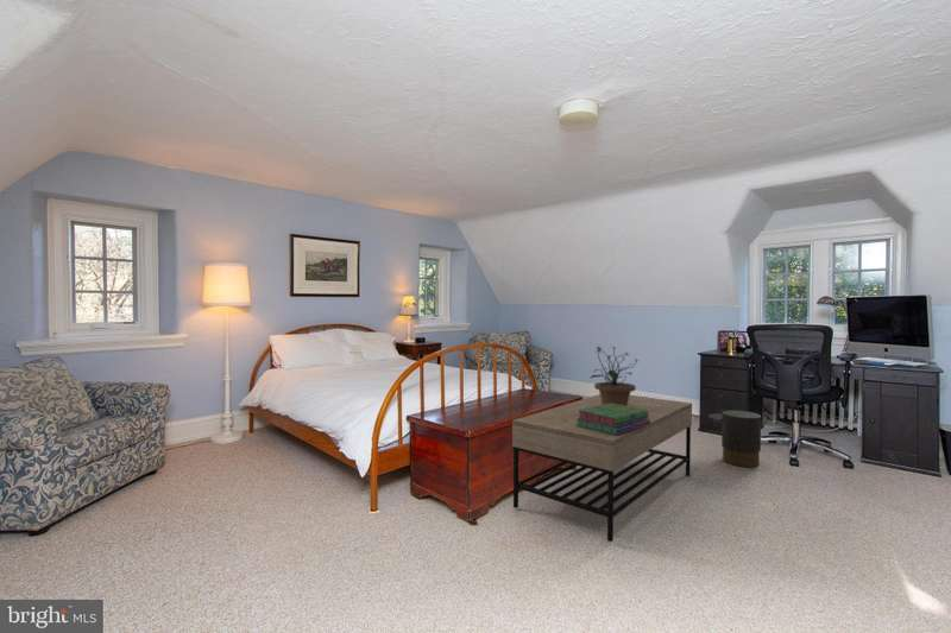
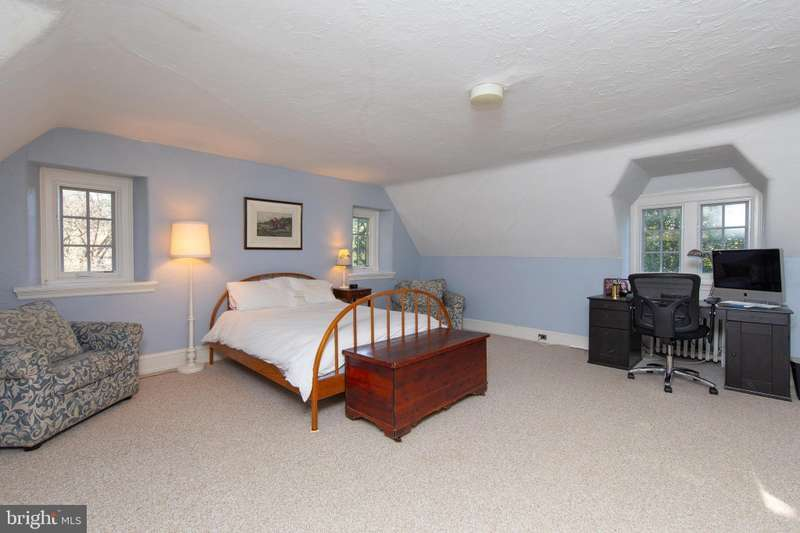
- trash can [707,410,762,468]
- potted plant [588,346,641,406]
- coffee table [511,393,693,543]
- stack of books [575,404,650,435]
